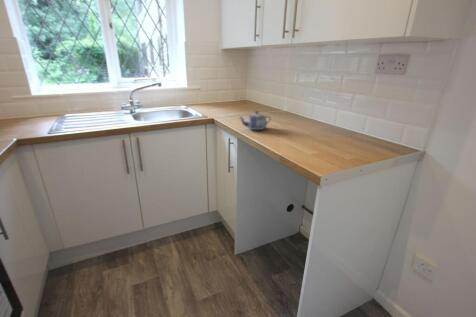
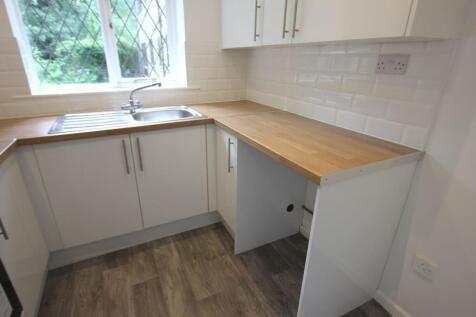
- teapot [238,110,272,131]
